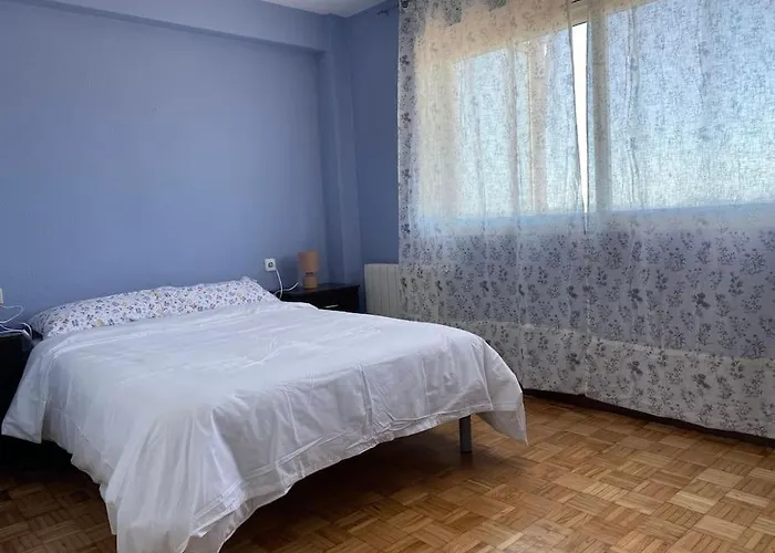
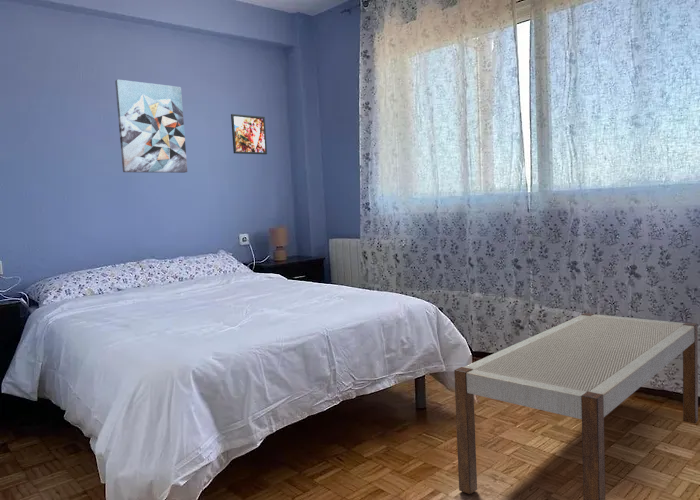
+ bench [453,312,699,500]
+ wall art [114,79,188,174]
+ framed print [230,113,268,155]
